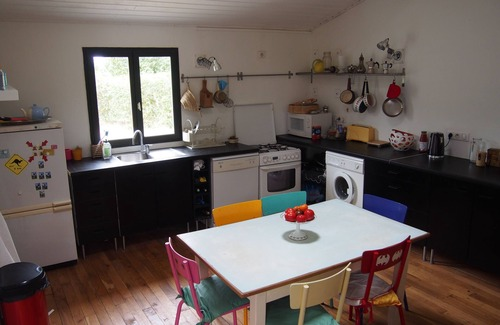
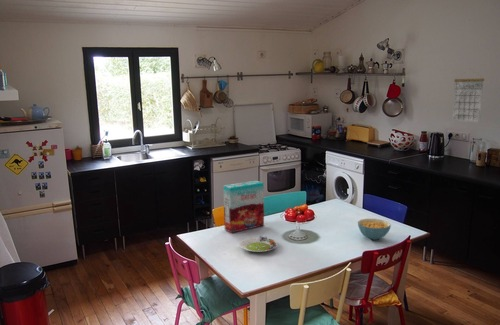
+ cereal box [222,180,265,234]
+ salad plate [238,235,279,253]
+ cereal bowl [357,218,392,241]
+ calendar [451,68,485,123]
